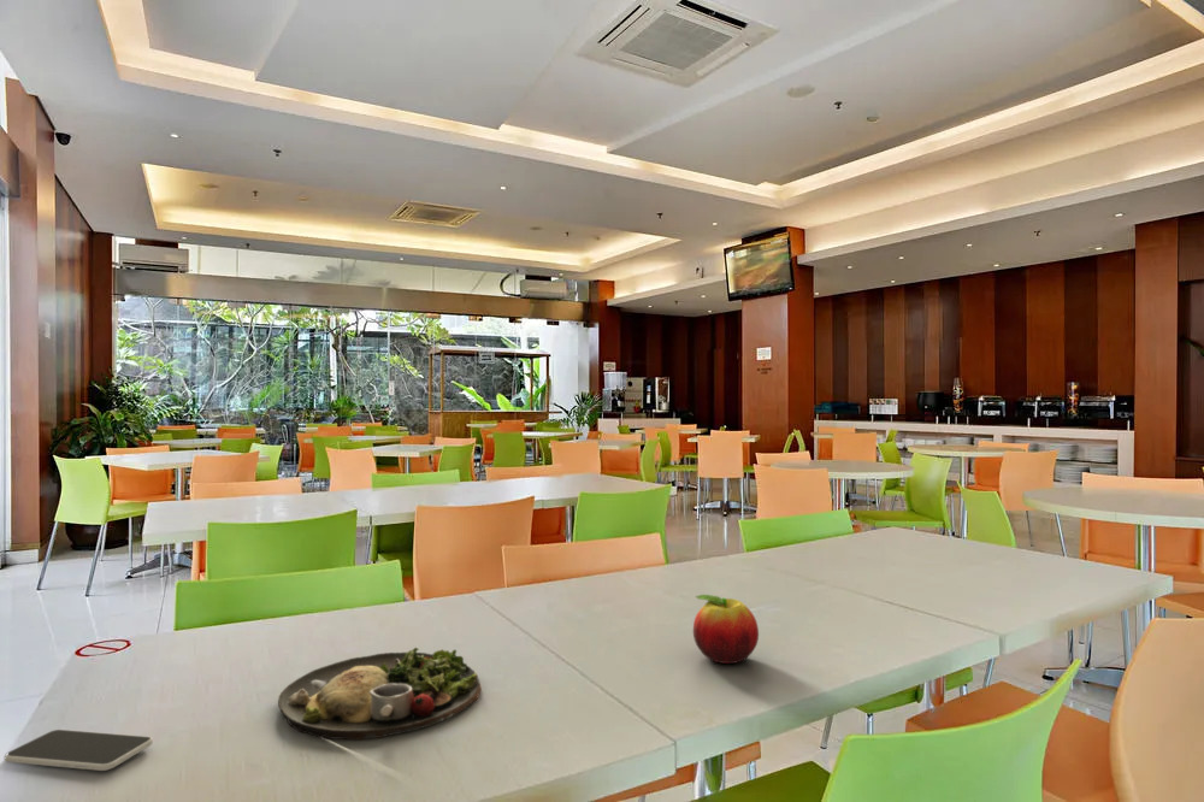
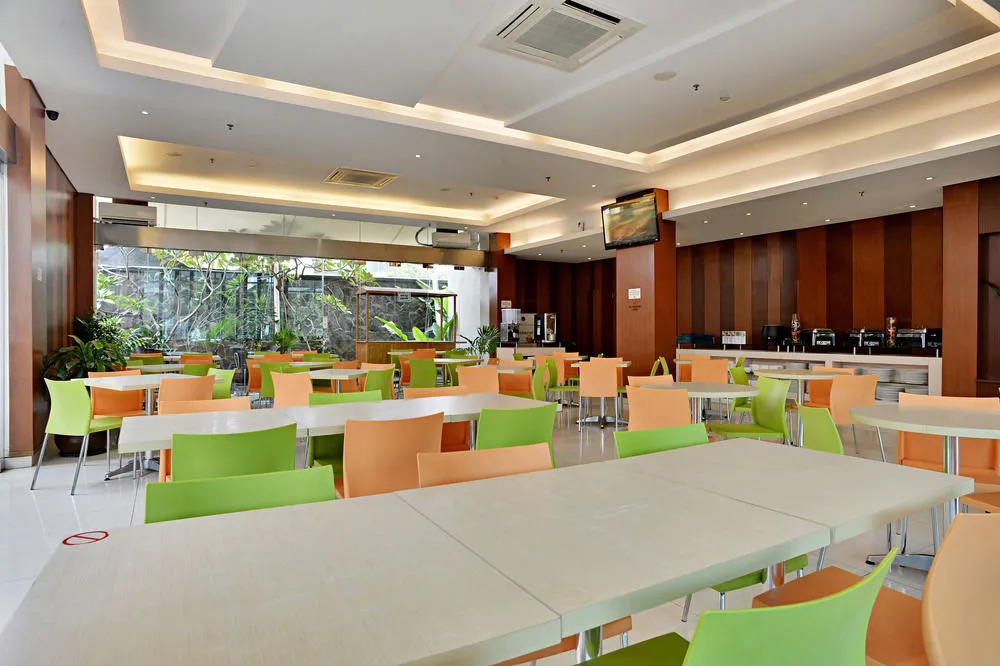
- fruit [692,594,760,665]
- dinner plate [277,647,482,741]
- smartphone [4,729,154,772]
